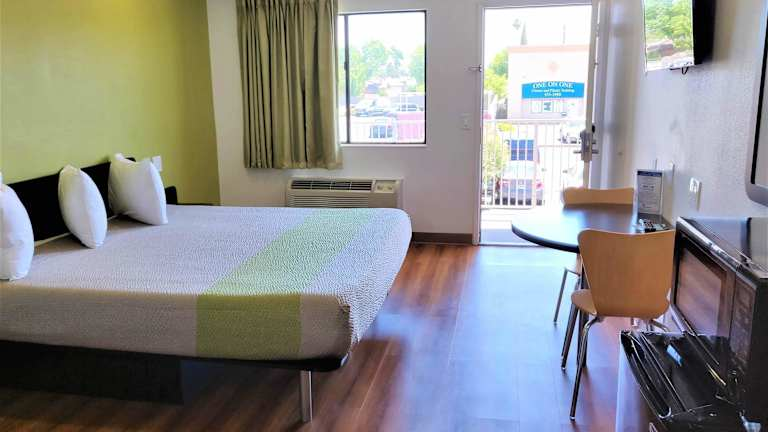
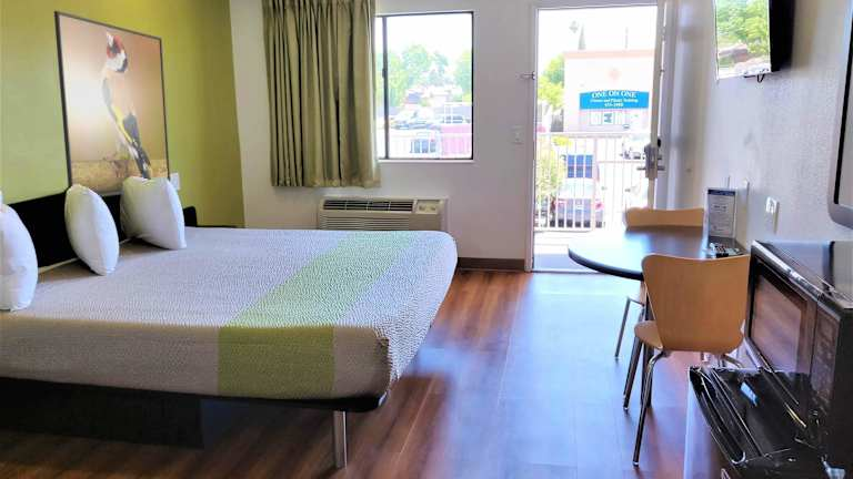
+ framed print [53,10,171,198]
